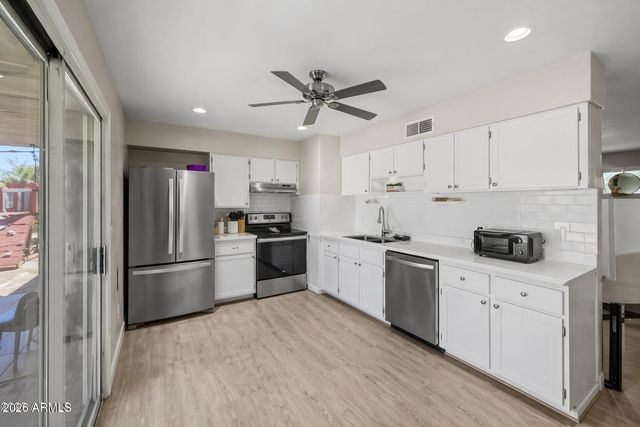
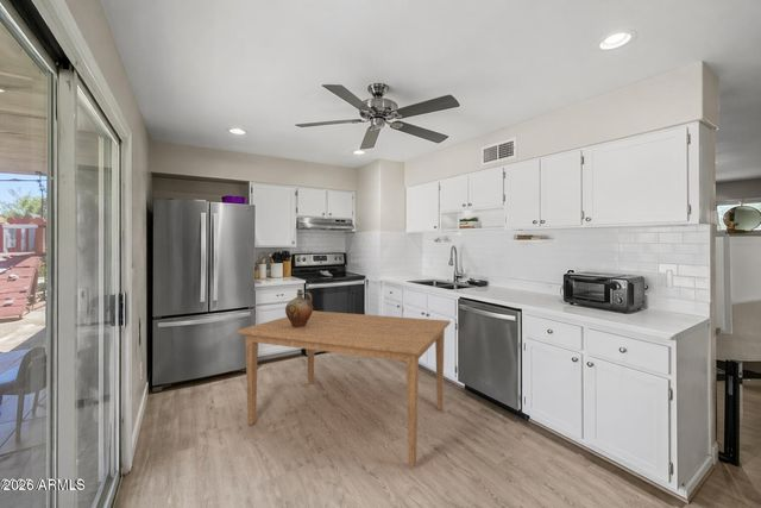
+ dining table [235,309,452,466]
+ ceramic jug [284,288,314,327]
